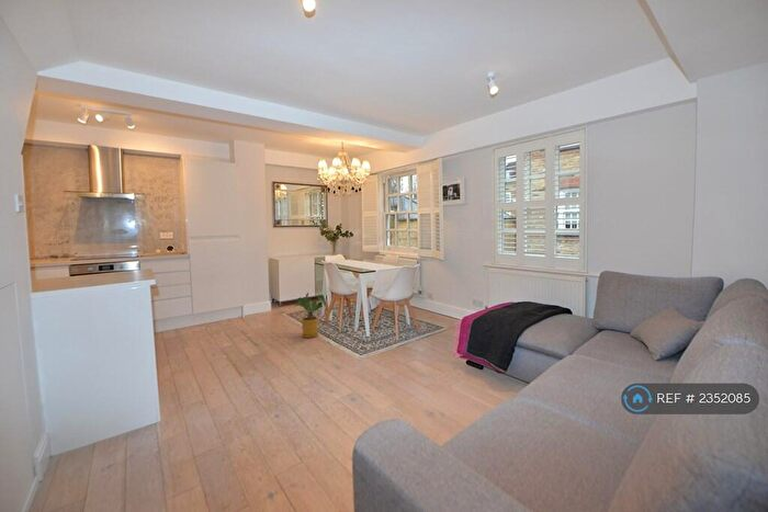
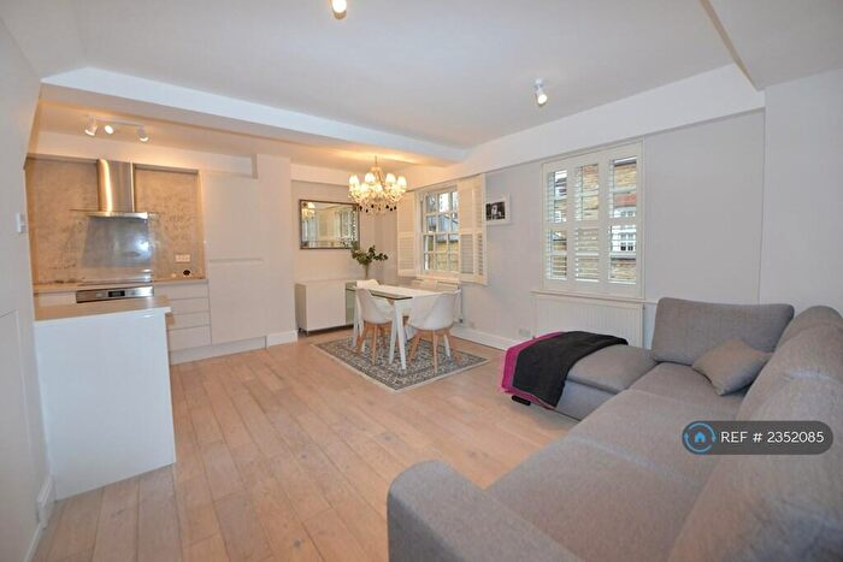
- house plant [293,292,328,339]
